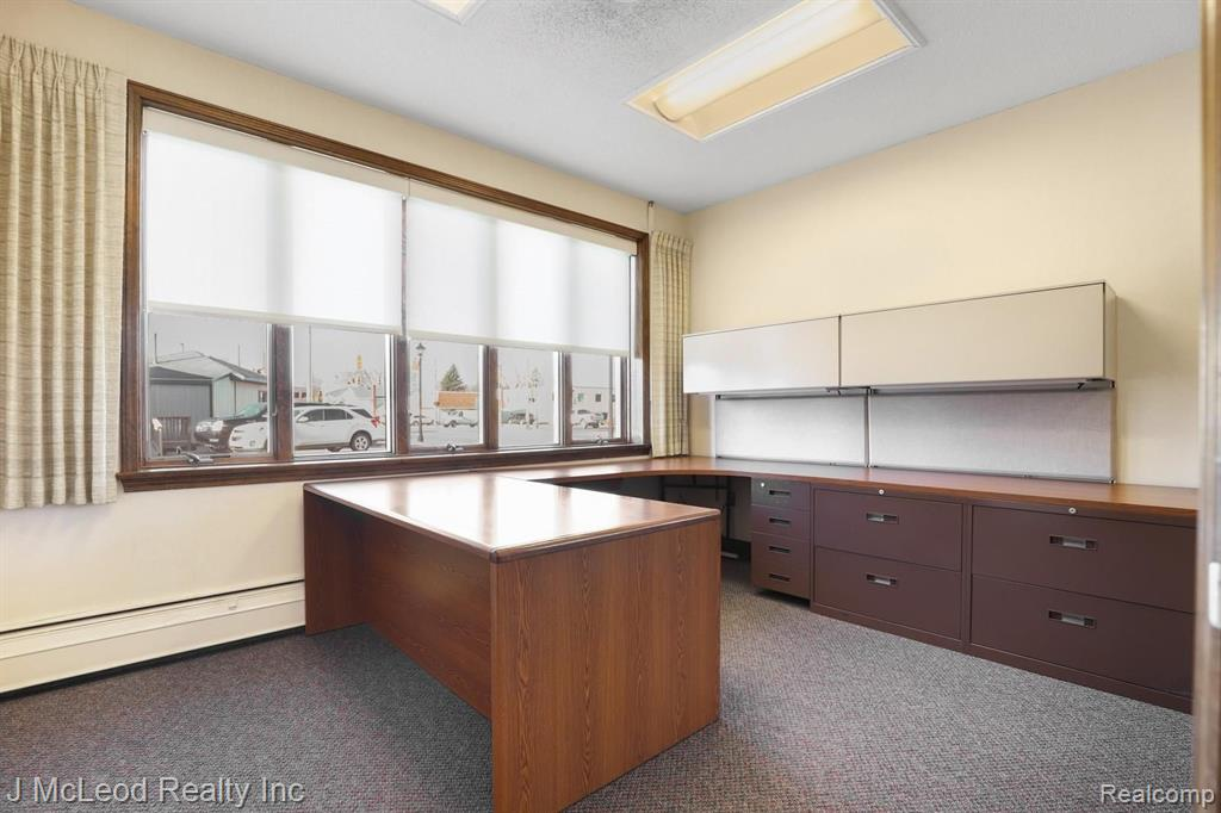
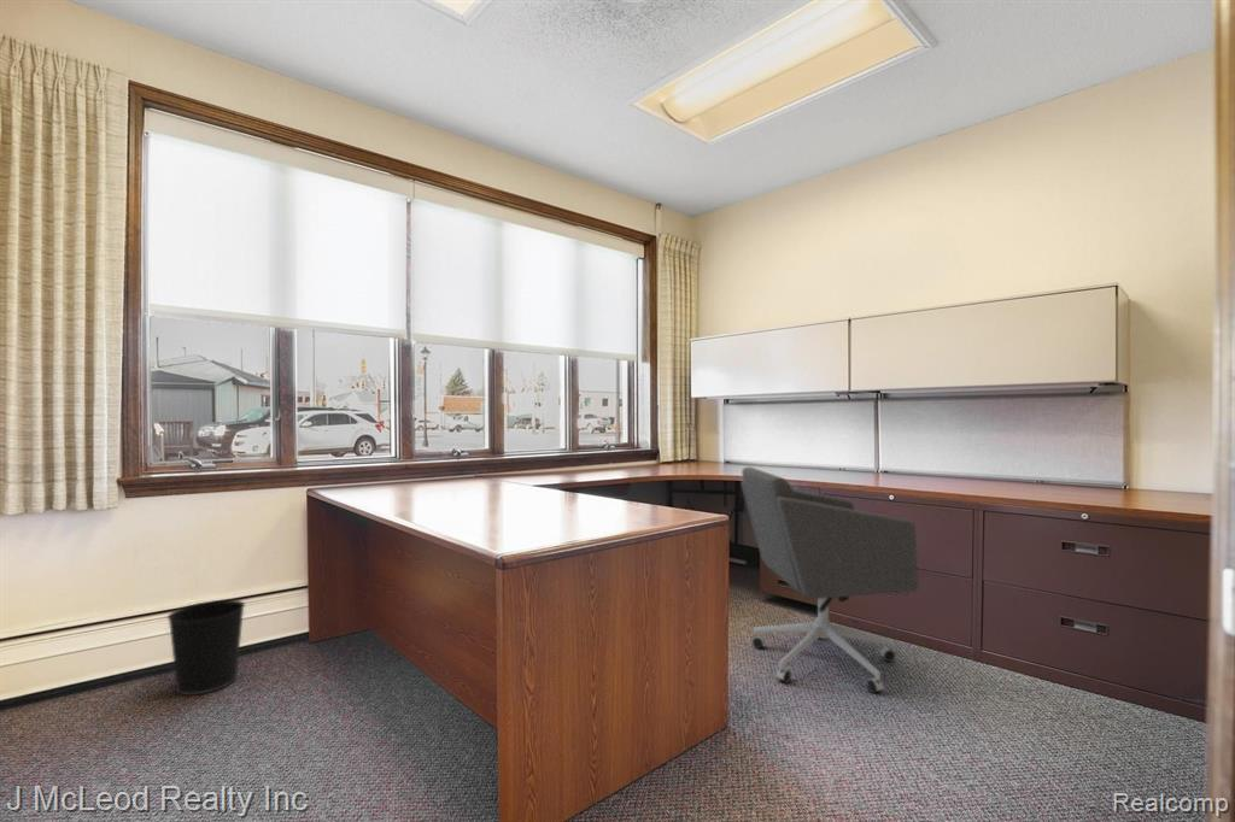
+ wastebasket [166,599,246,697]
+ office chair [741,466,920,694]
